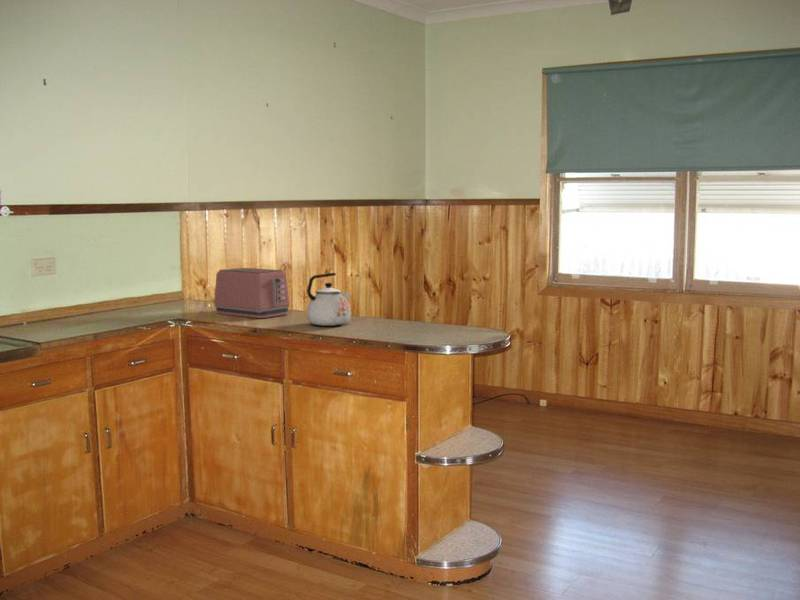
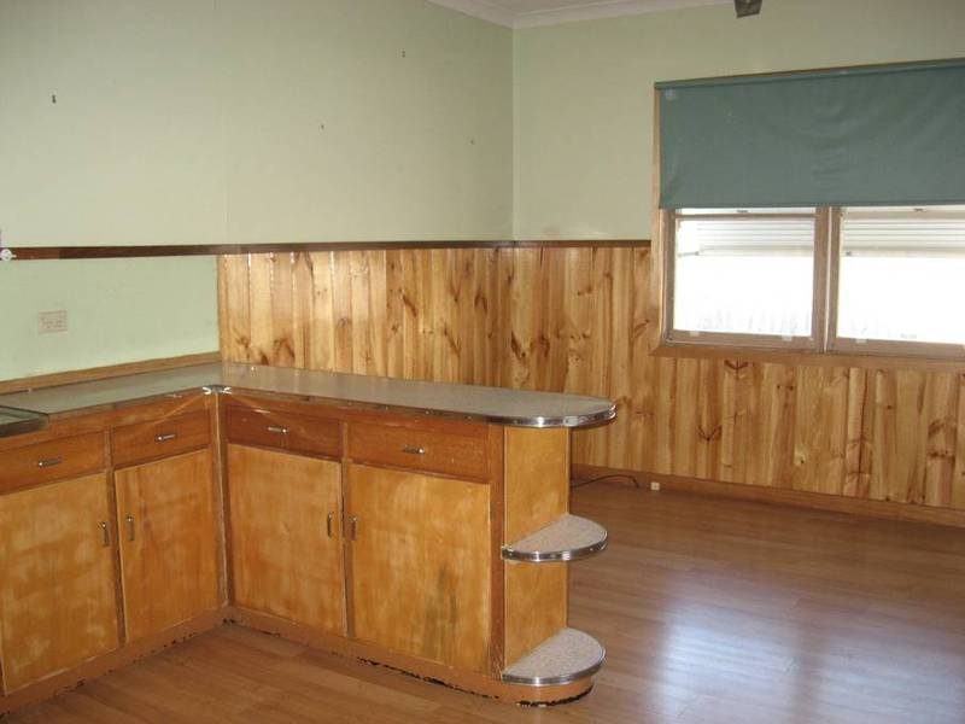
- kettle [306,272,352,327]
- toaster [213,267,291,319]
